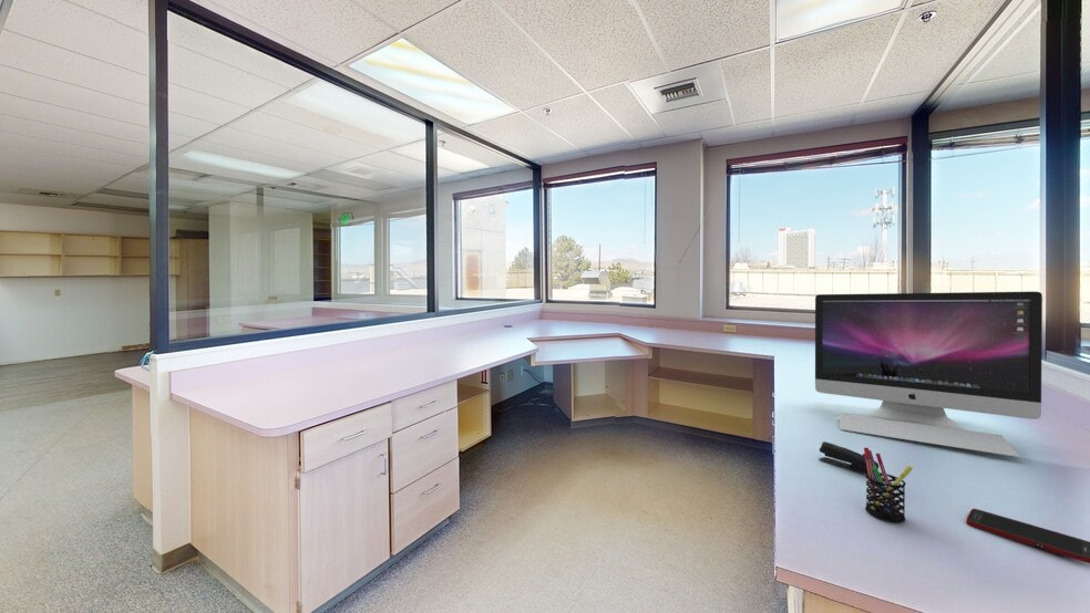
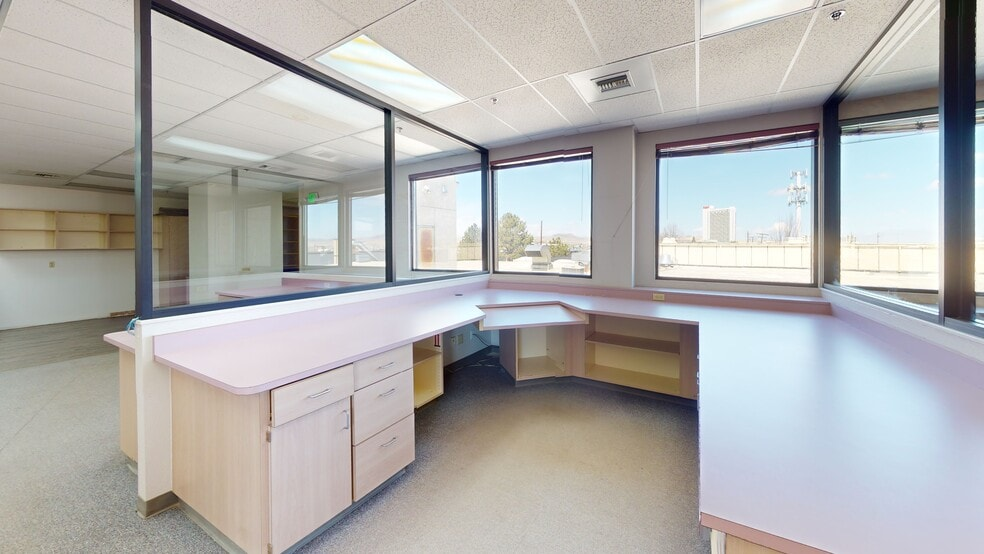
- stapler [818,440,883,477]
- pen holder [862,446,914,523]
- cell phone [965,508,1090,564]
- all-in-one computer [814,291,1043,458]
